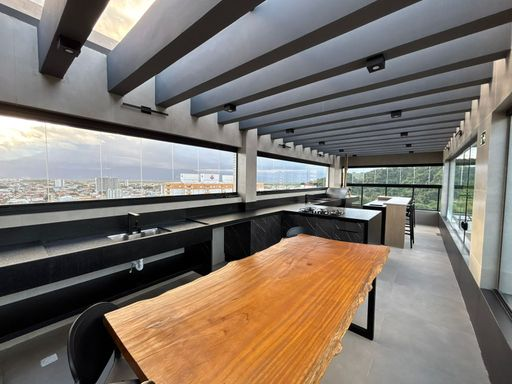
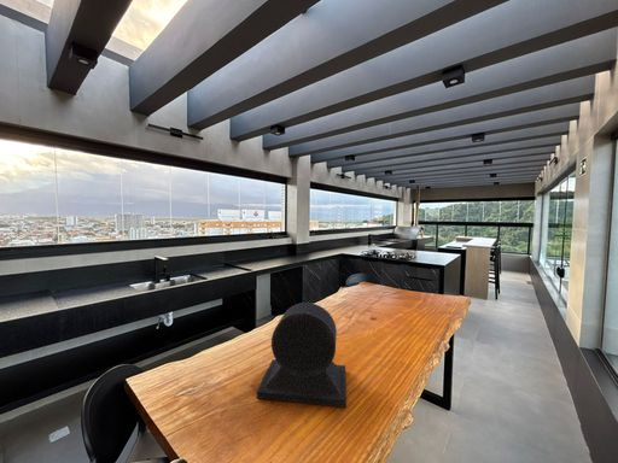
+ speaker [256,301,348,409]
